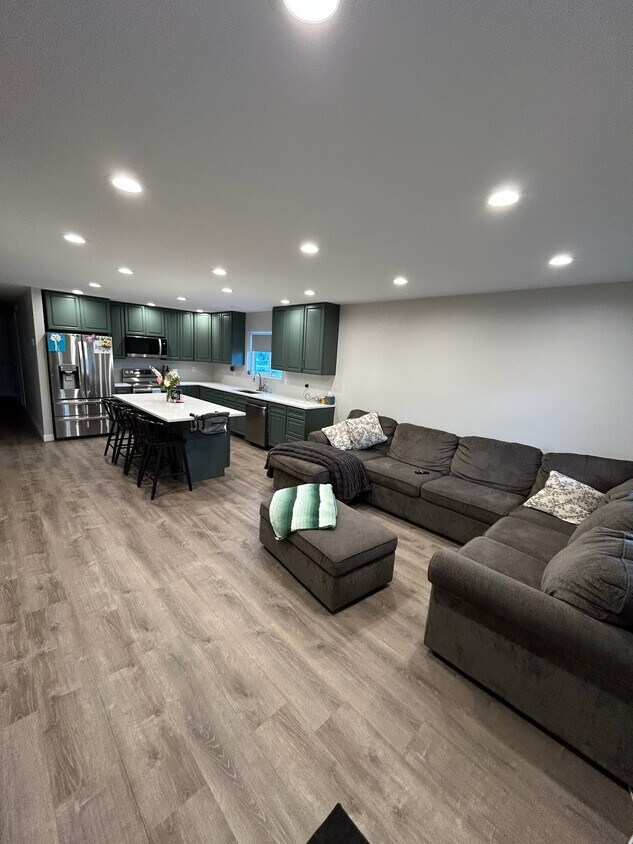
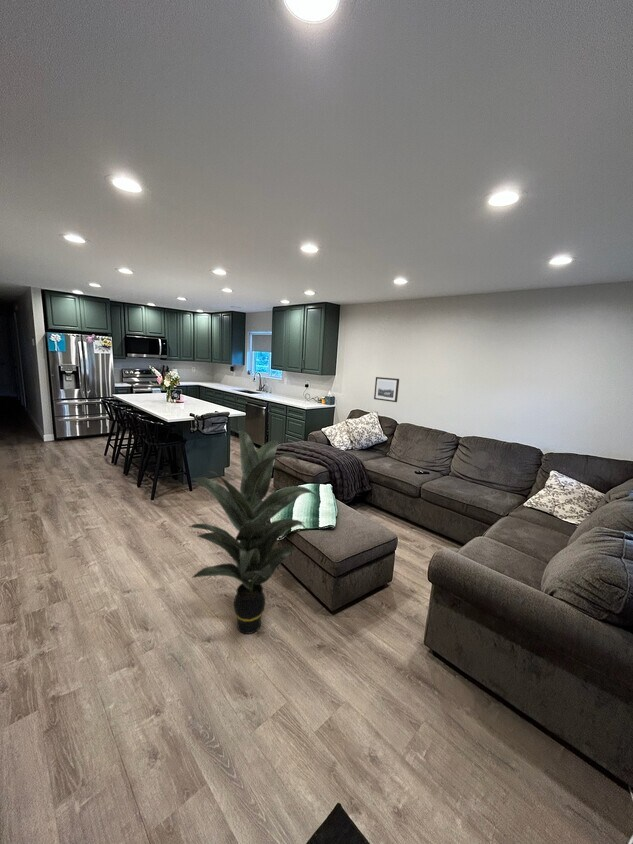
+ wall art [373,376,400,403]
+ indoor plant [188,429,319,635]
